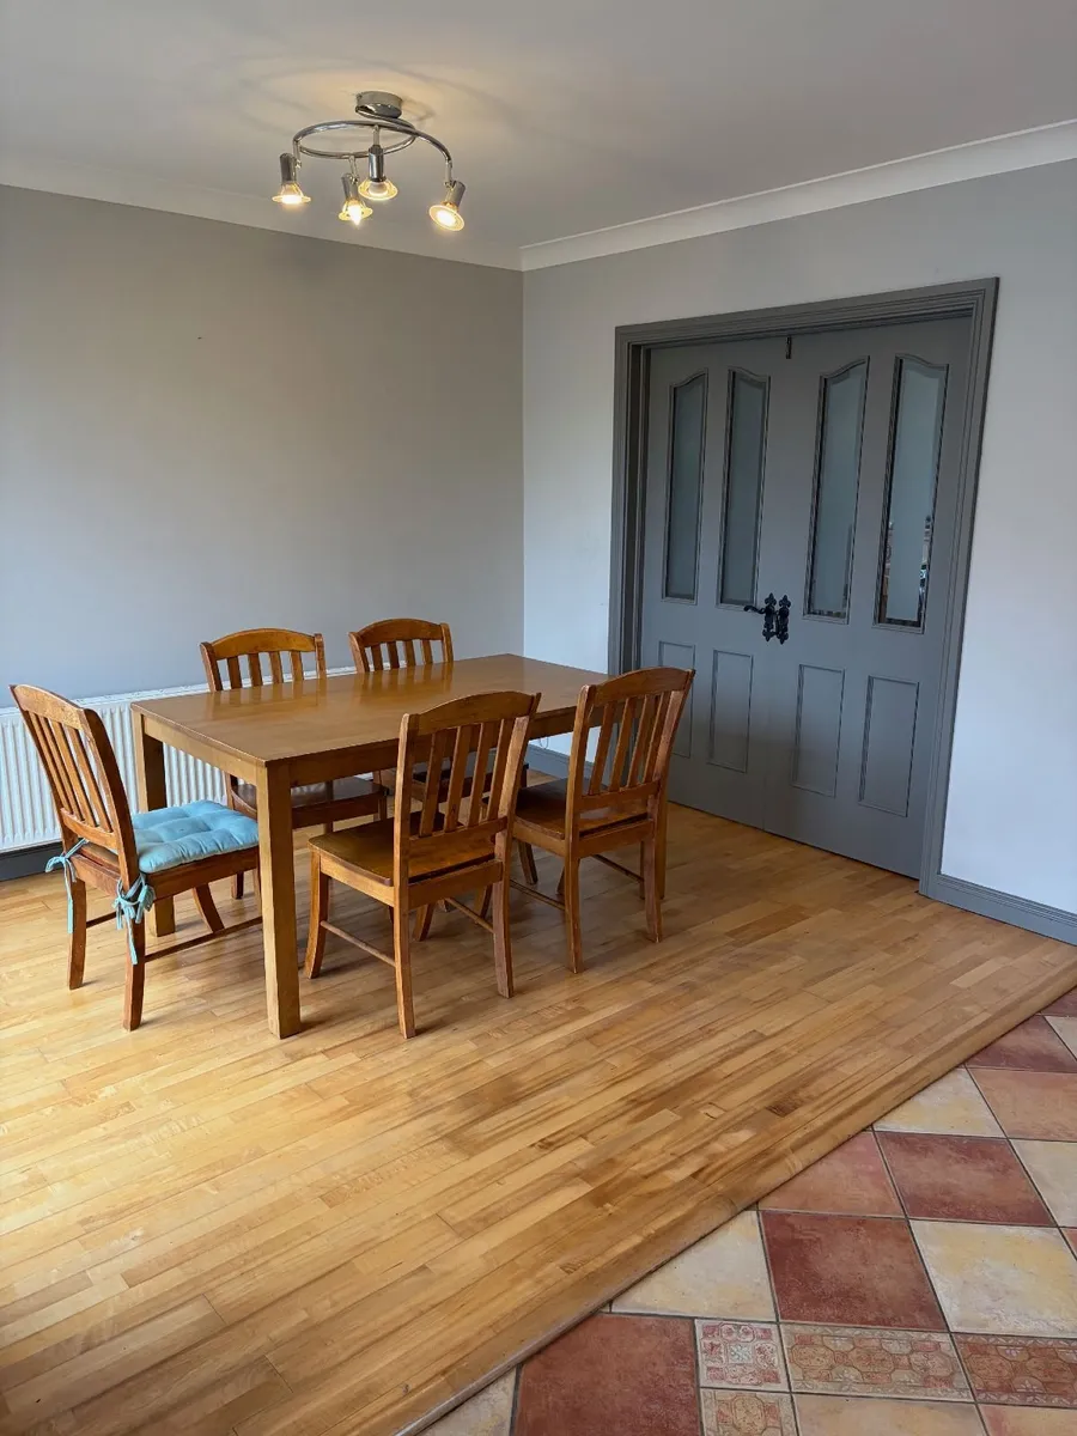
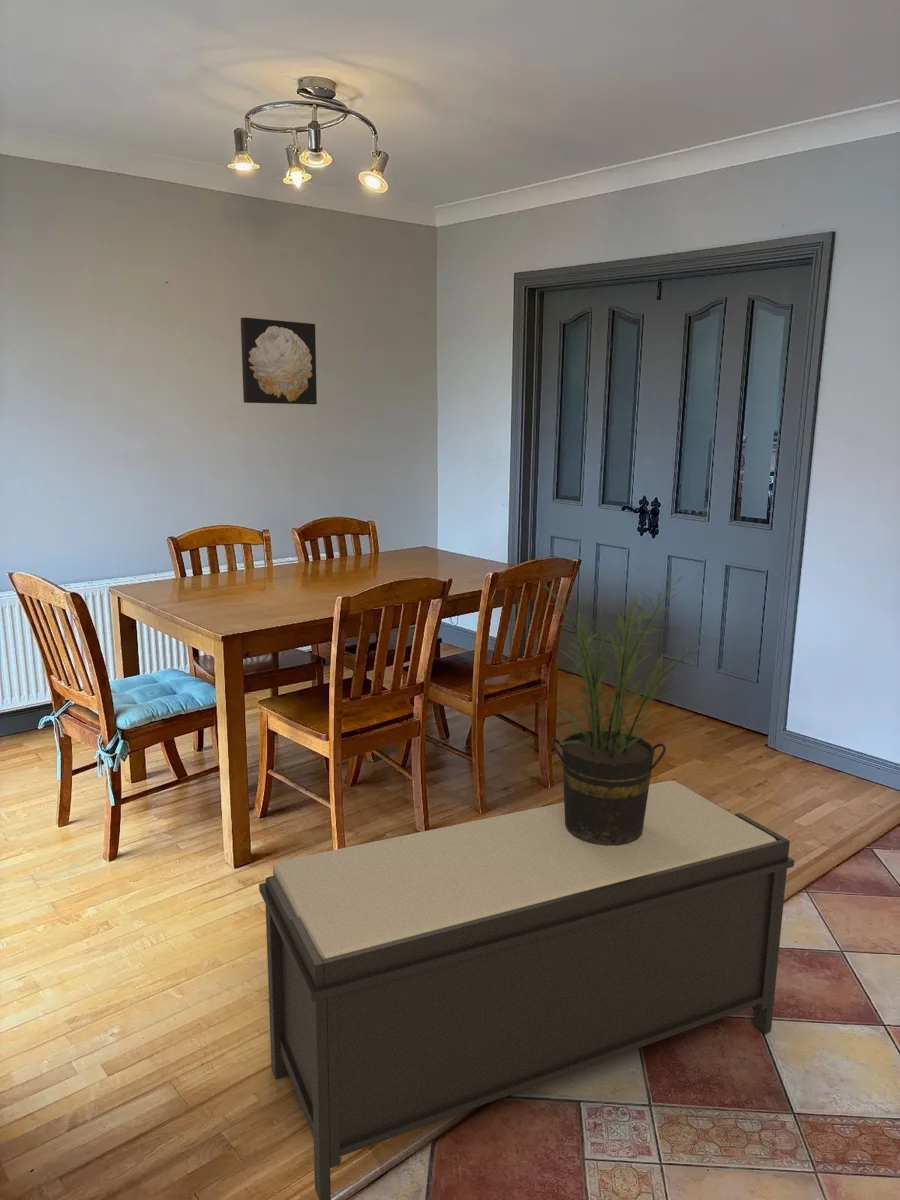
+ potted plant [533,572,713,846]
+ bench [258,780,795,1200]
+ wall art [240,316,318,405]
